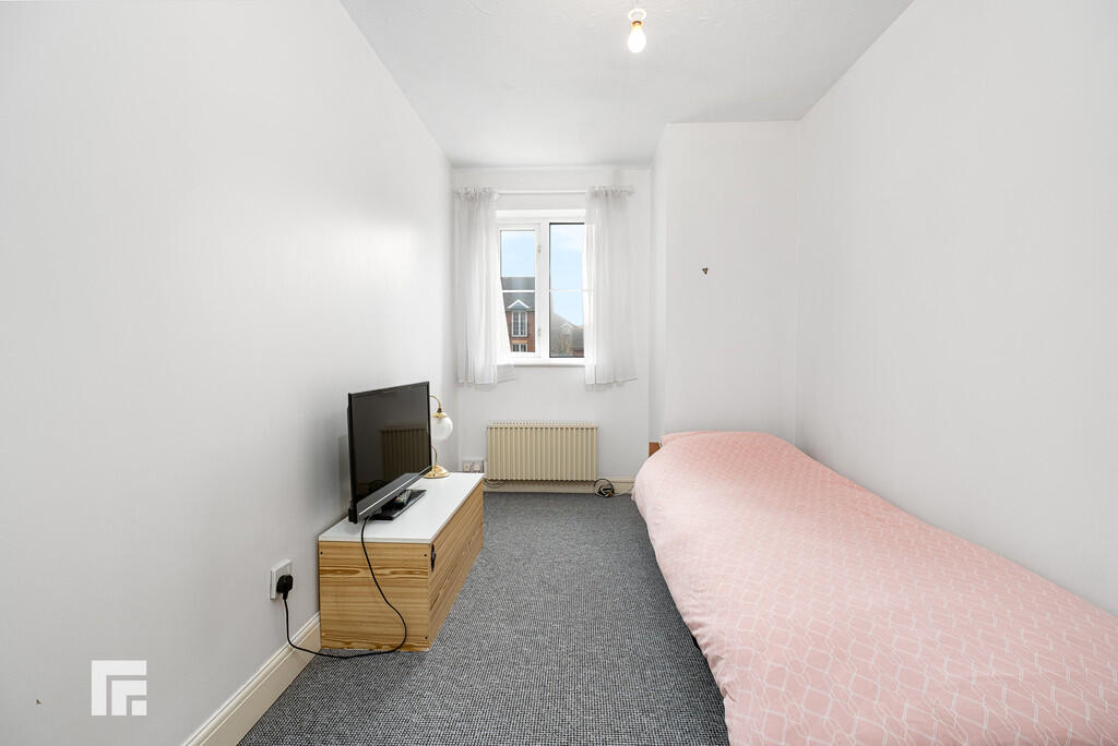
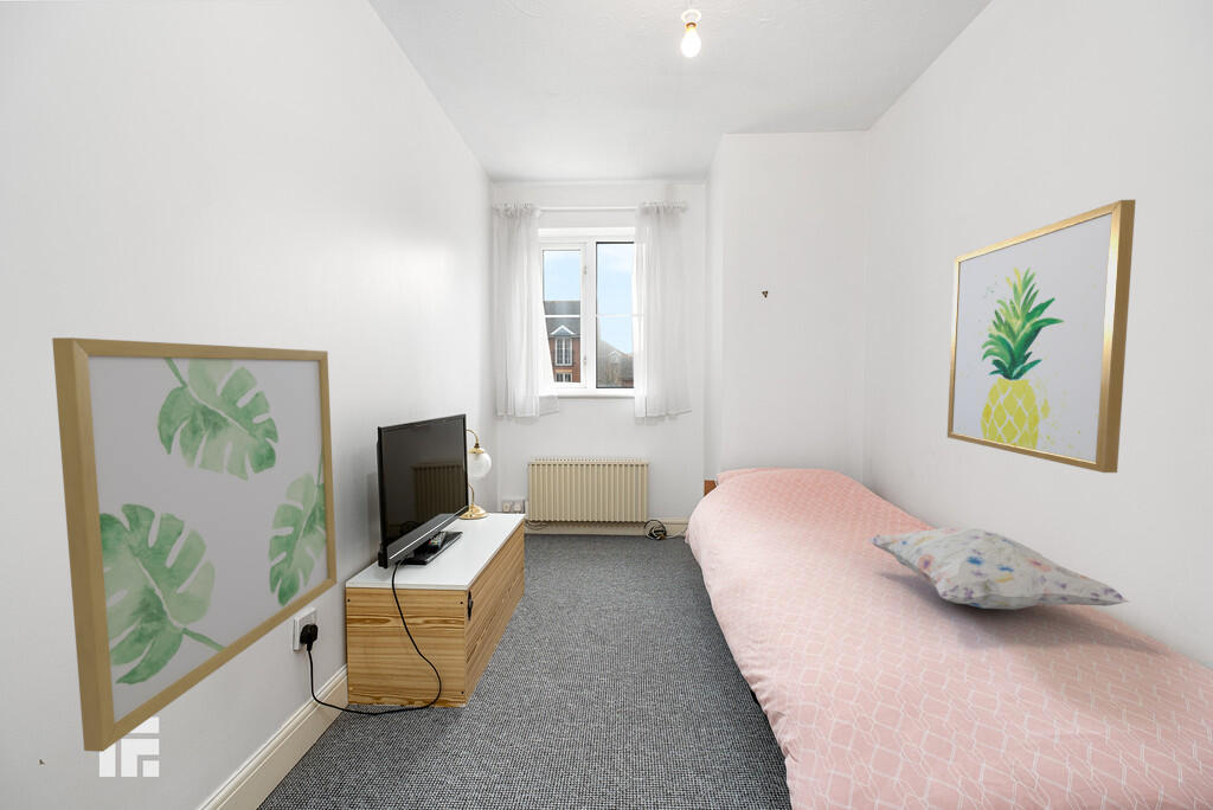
+ decorative pillow [866,527,1130,611]
+ wall art [51,336,338,753]
+ wall art [946,199,1137,474]
